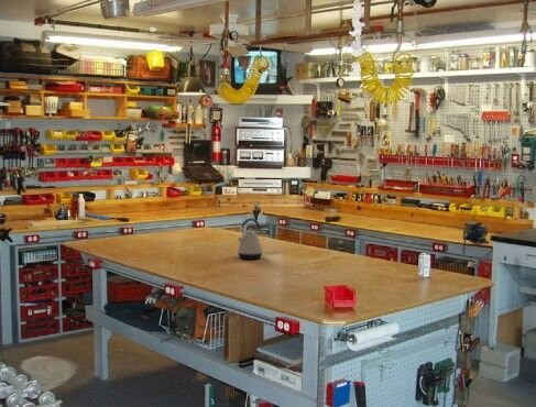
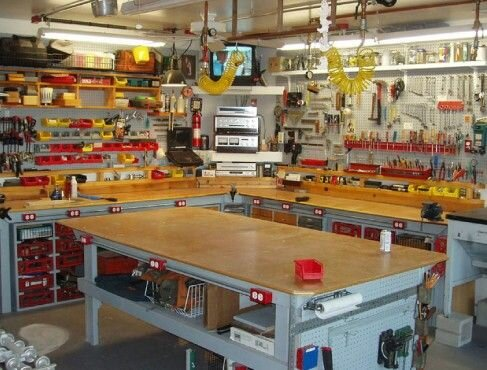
- kettle [237,217,264,261]
